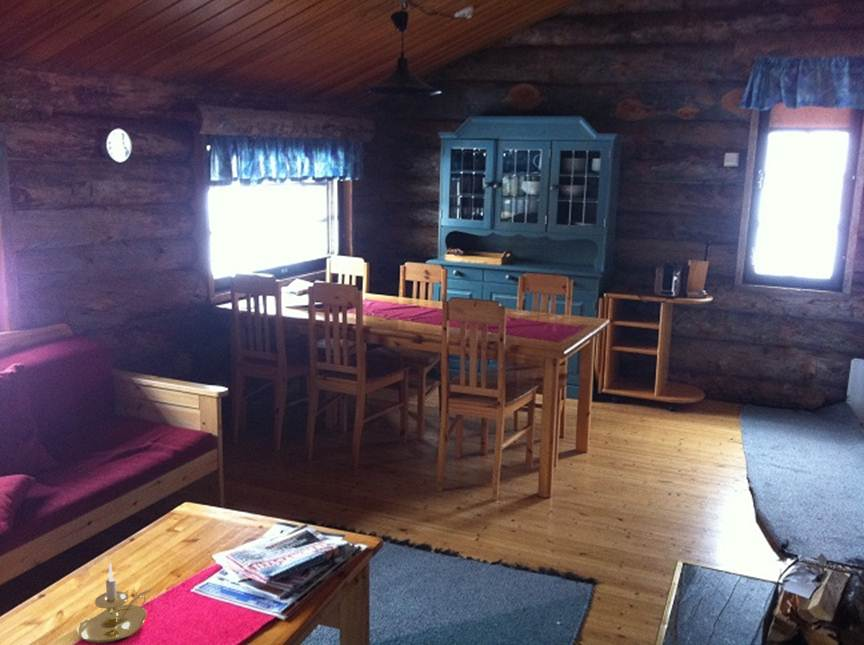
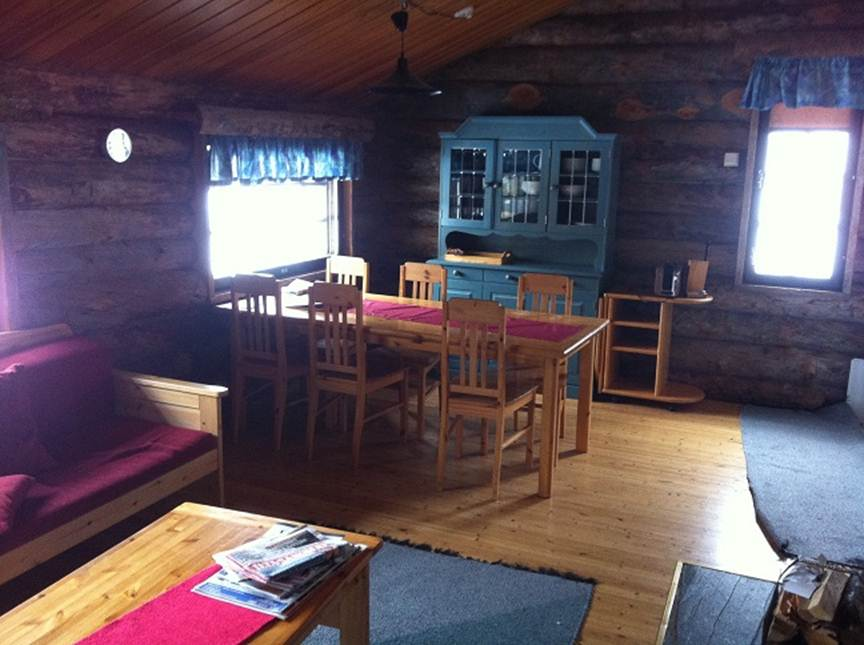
- candle holder [76,562,151,644]
